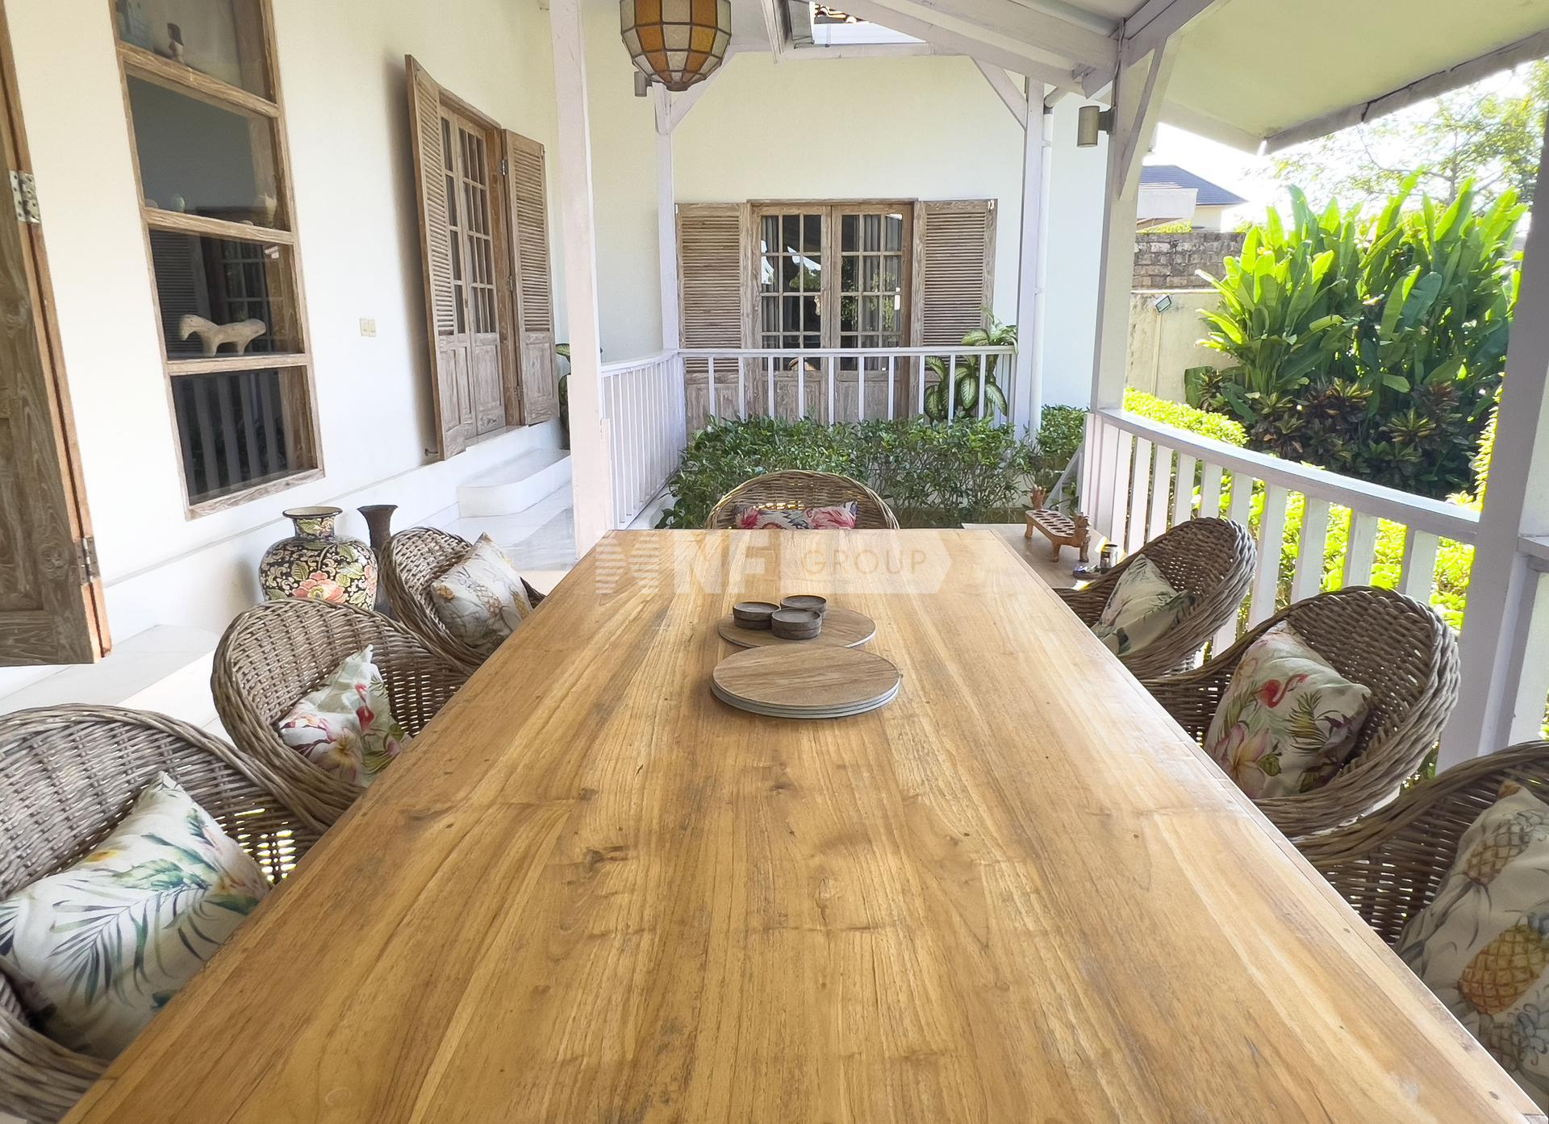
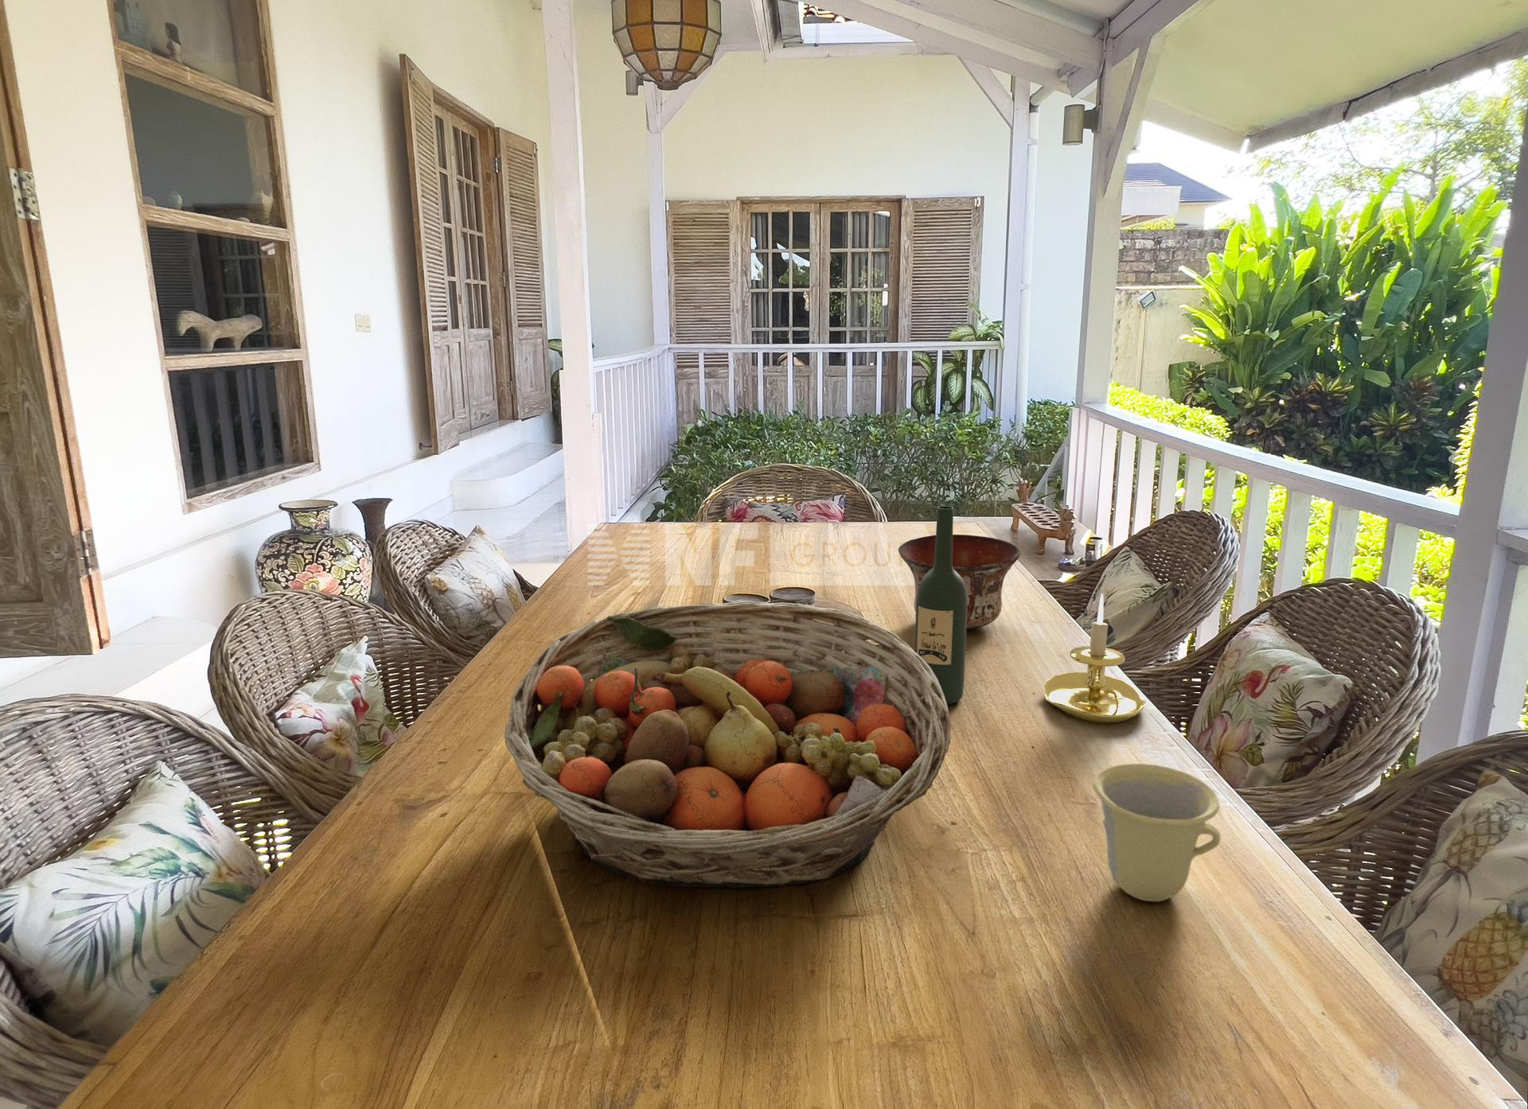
+ bowl [898,534,1021,630]
+ cup [1091,763,1222,903]
+ fruit basket [504,600,951,888]
+ candle holder [1043,593,1147,724]
+ wine bottle [913,505,967,706]
